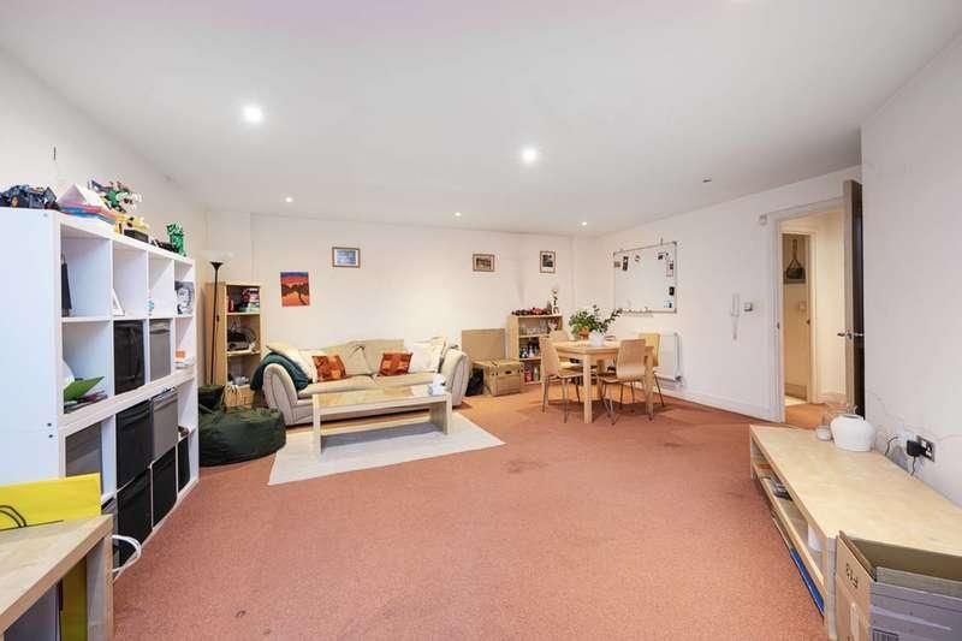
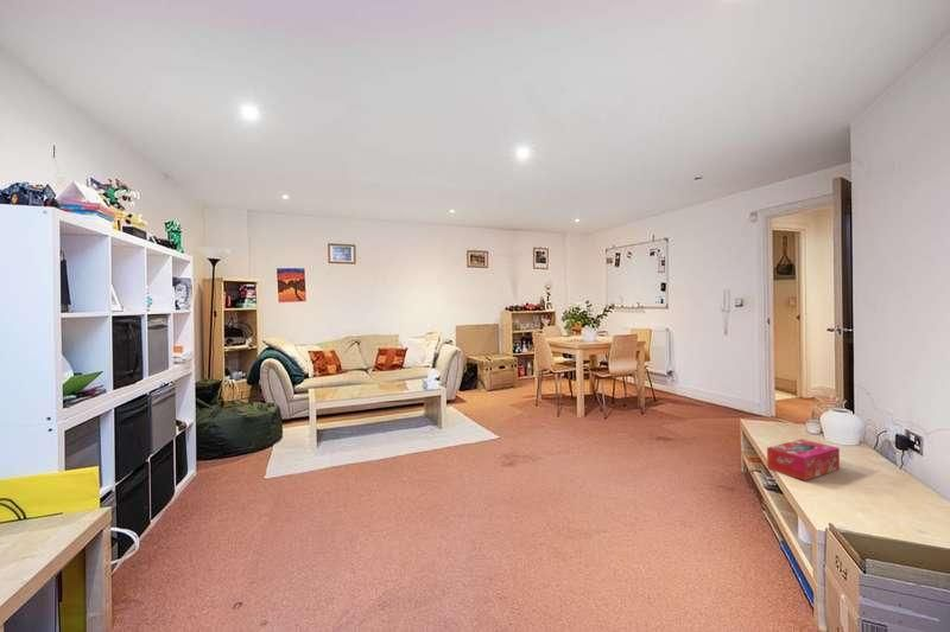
+ tissue box [766,438,841,481]
